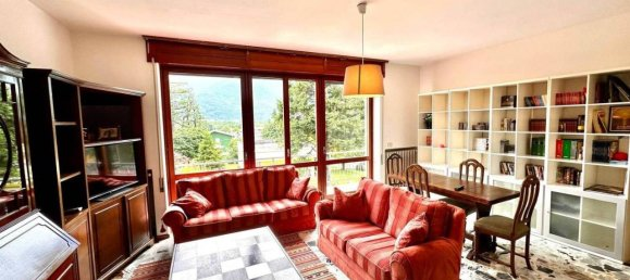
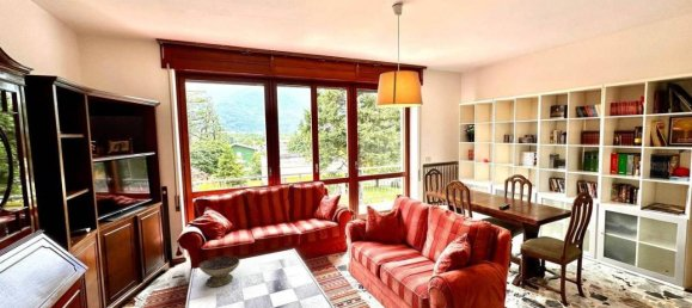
+ decorative bowl [198,255,241,288]
